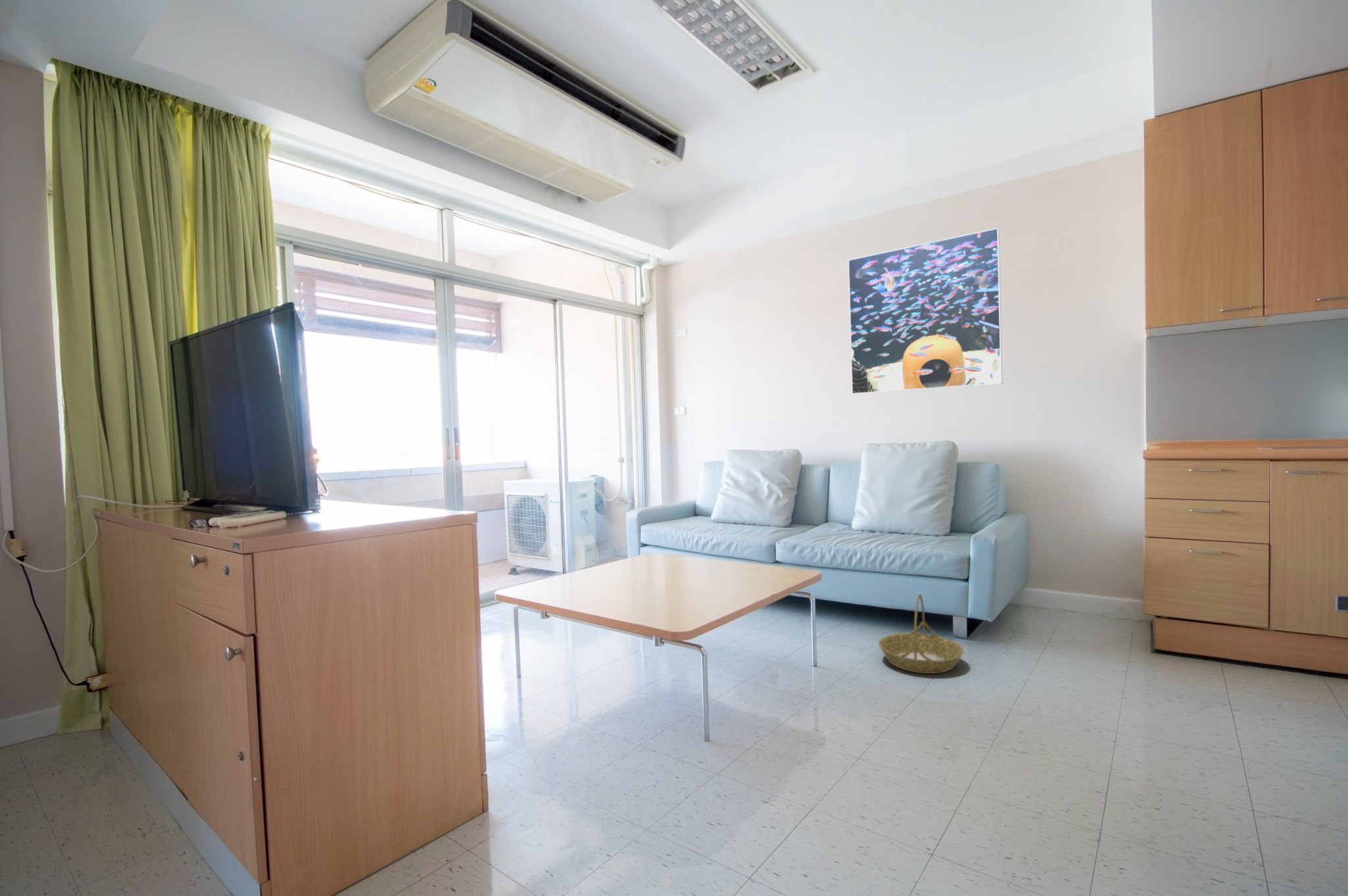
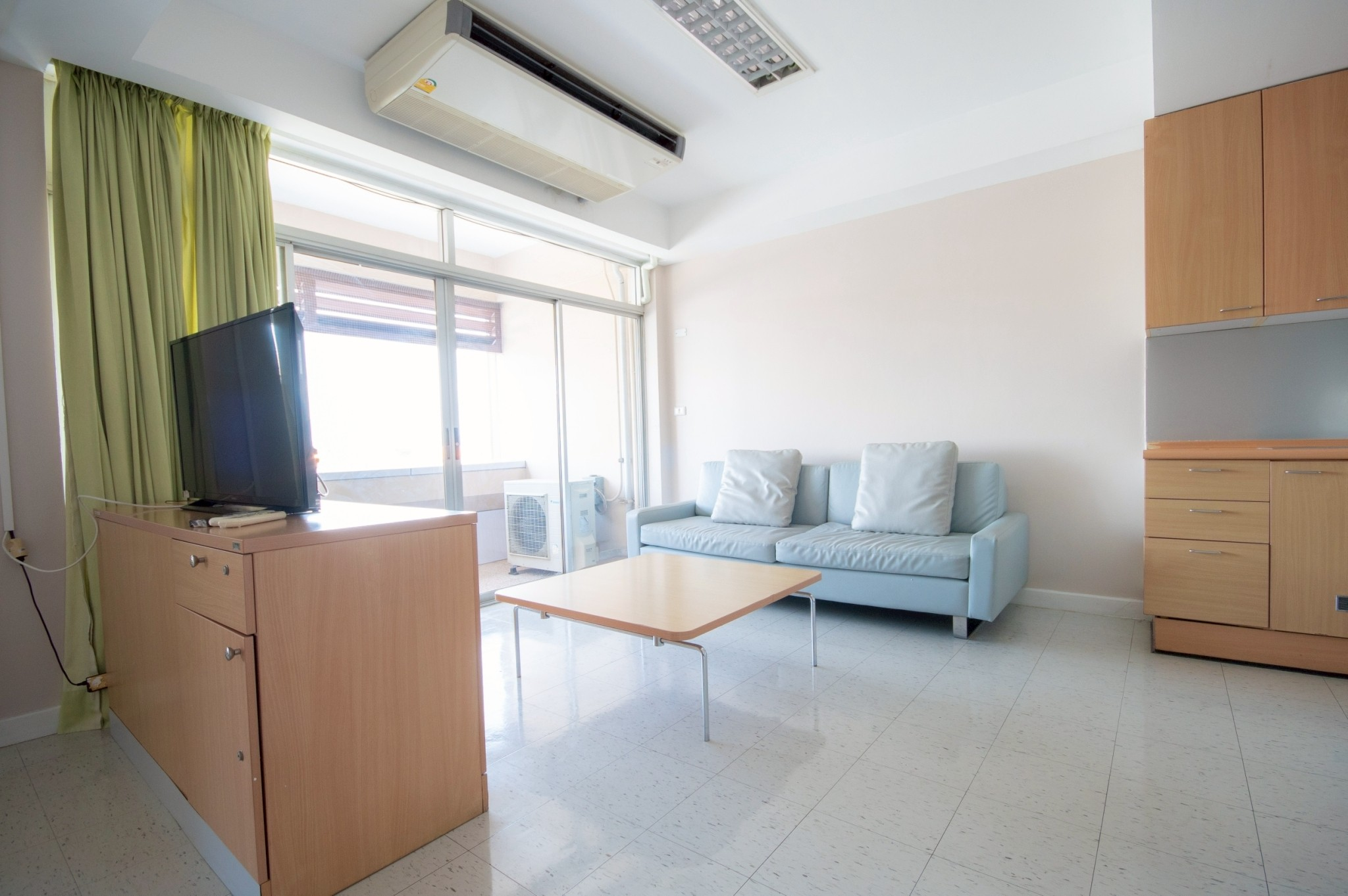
- basket [878,593,964,674]
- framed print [847,227,1003,395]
